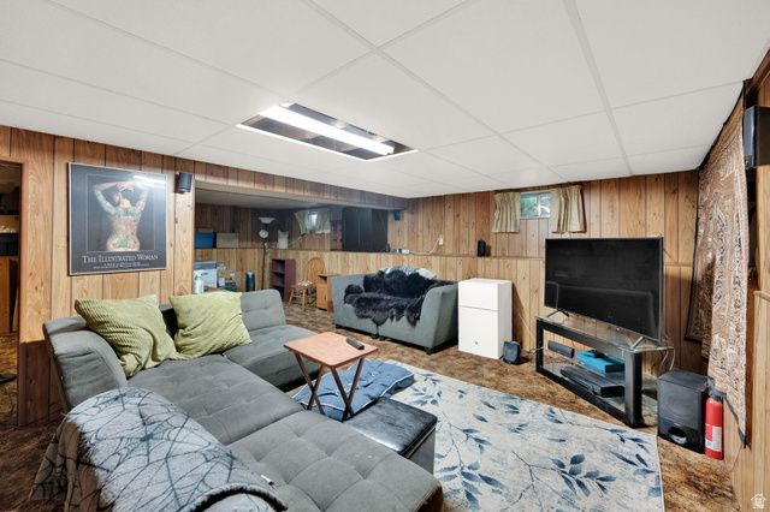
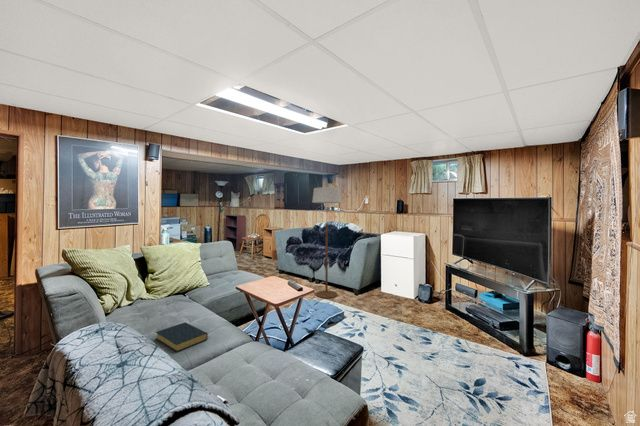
+ hardback book [155,322,209,353]
+ floor lamp [311,182,342,299]
